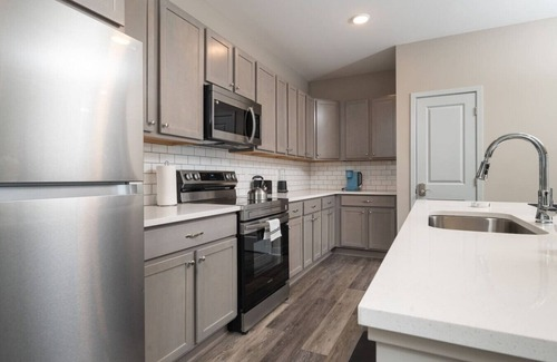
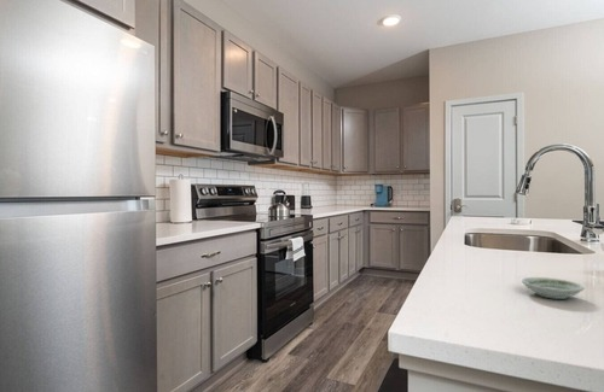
+ saucer [521,276,586,300]
